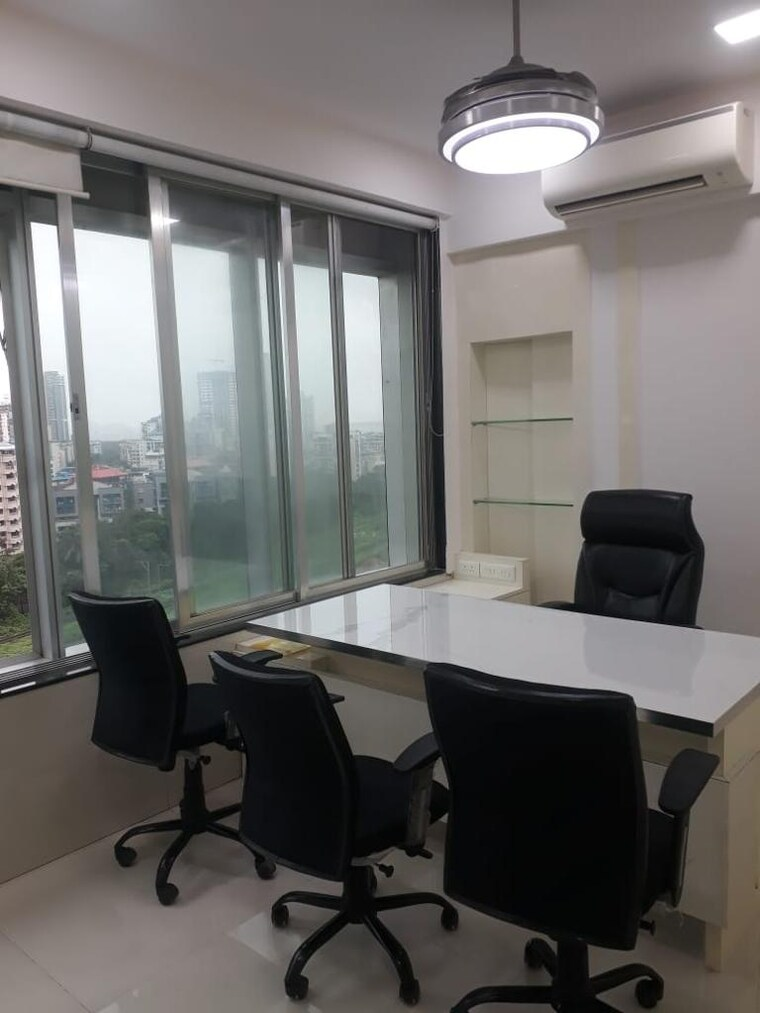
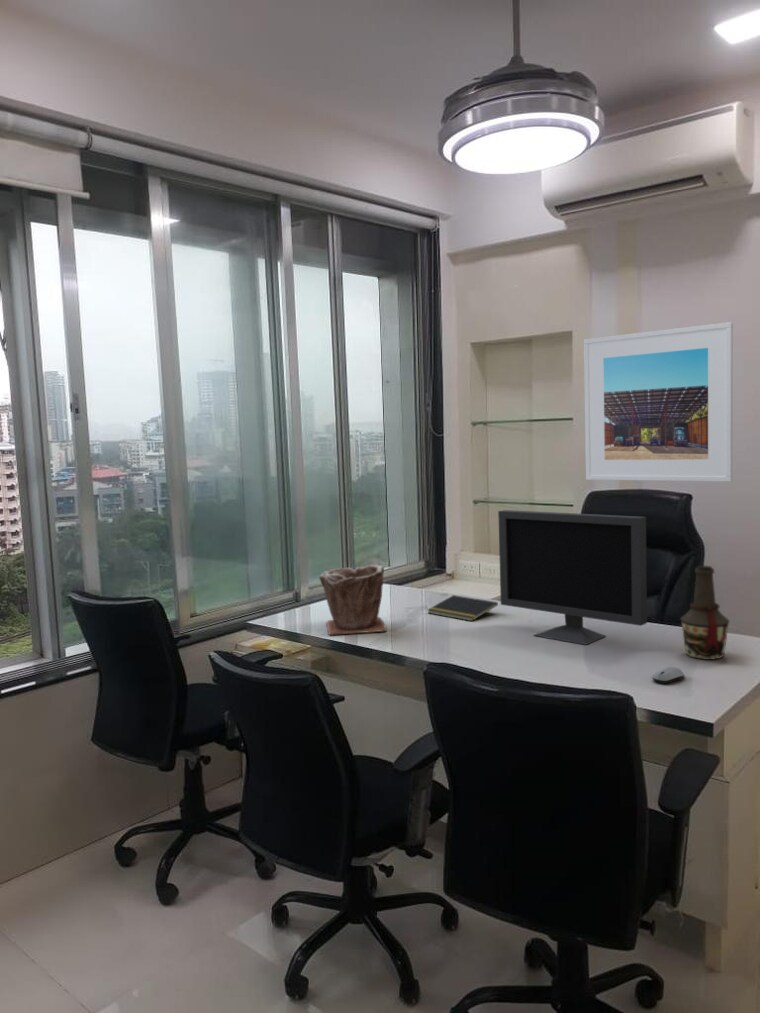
+ notepad [427,594,499,622]
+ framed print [583,321,734,483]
+ bottle [679,565,731,661]
+ plant pot [318,564,388,636]
+ computer mouse [652,666,685,685]
+ monitor [497,509,648,646]
